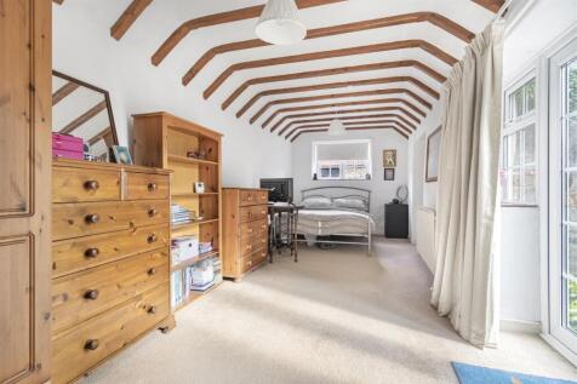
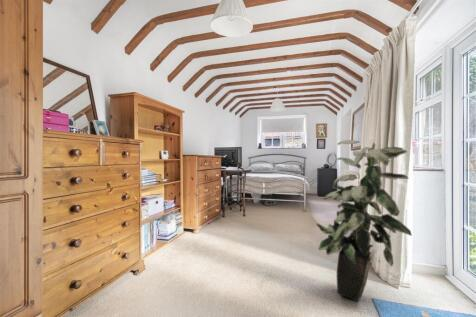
+ indoor plant [315,139,413,303]
